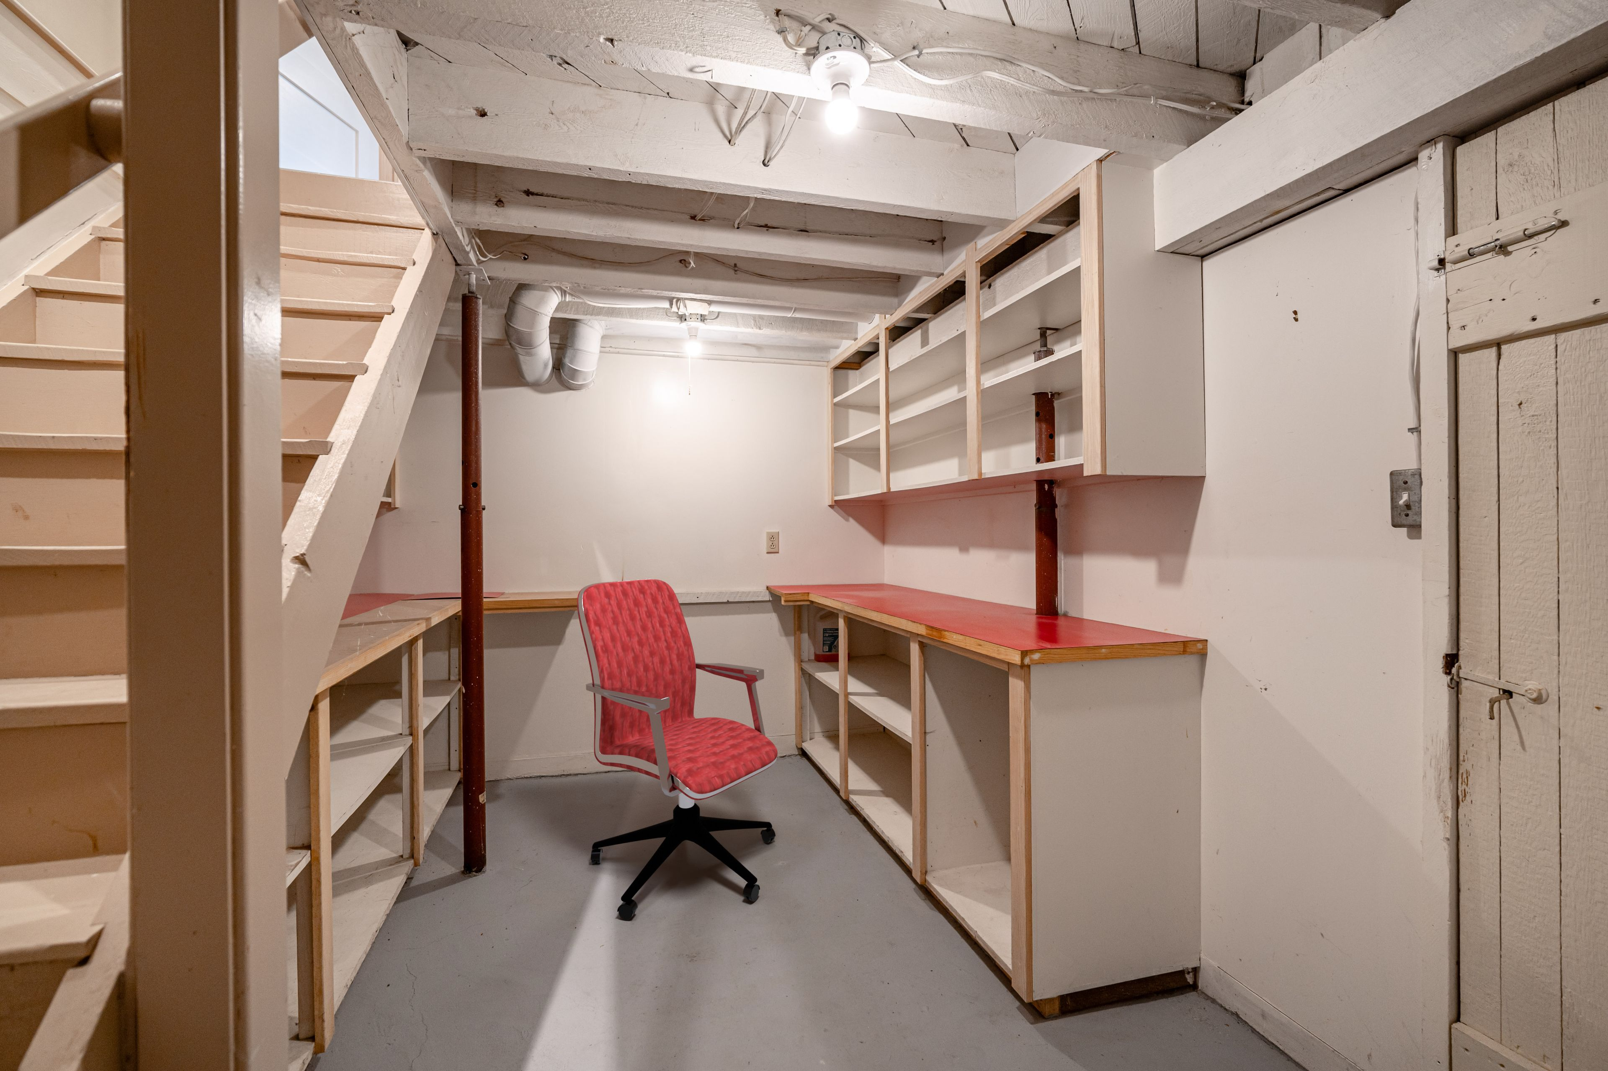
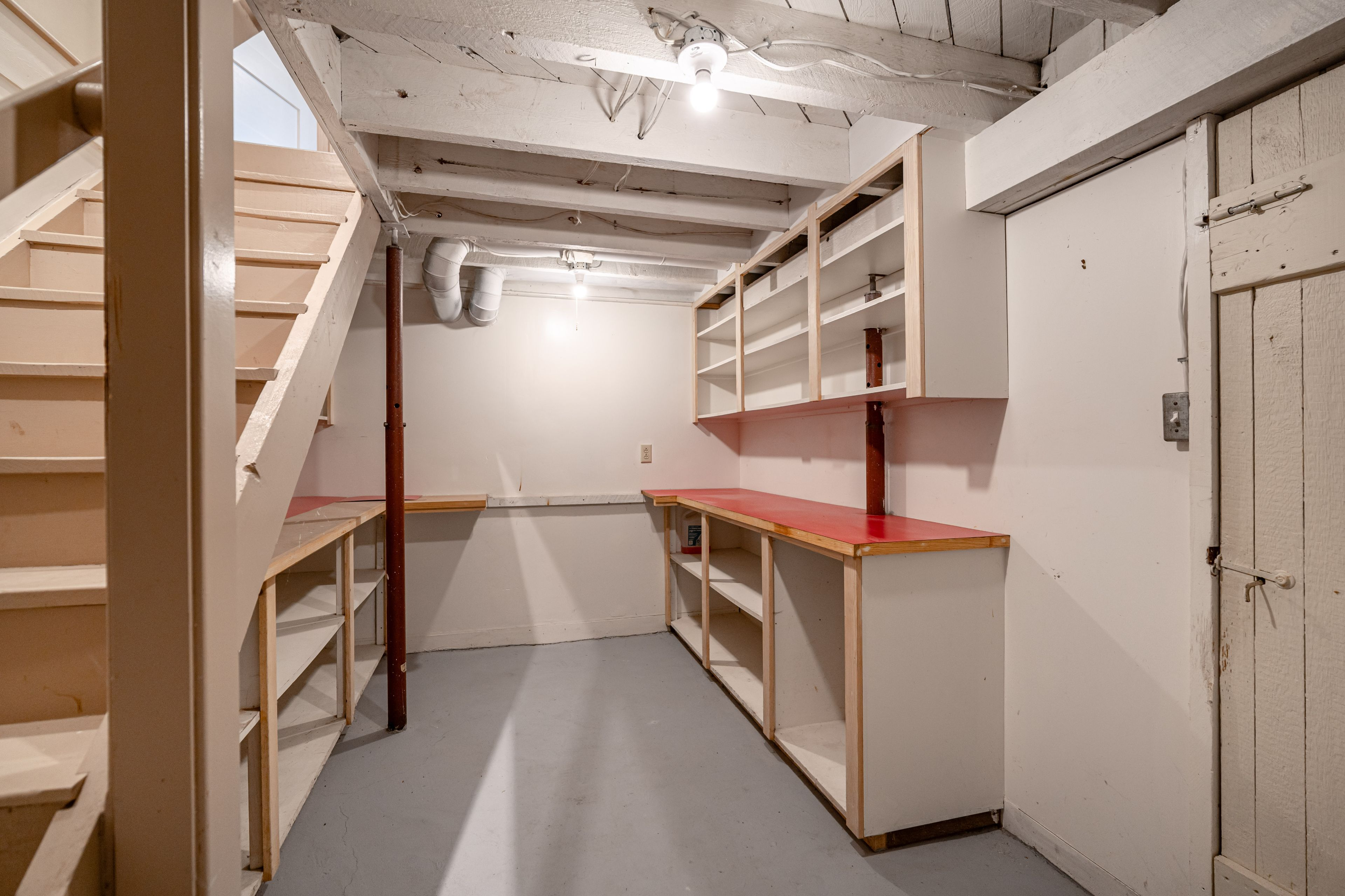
- office chair [576,579,778,920]
